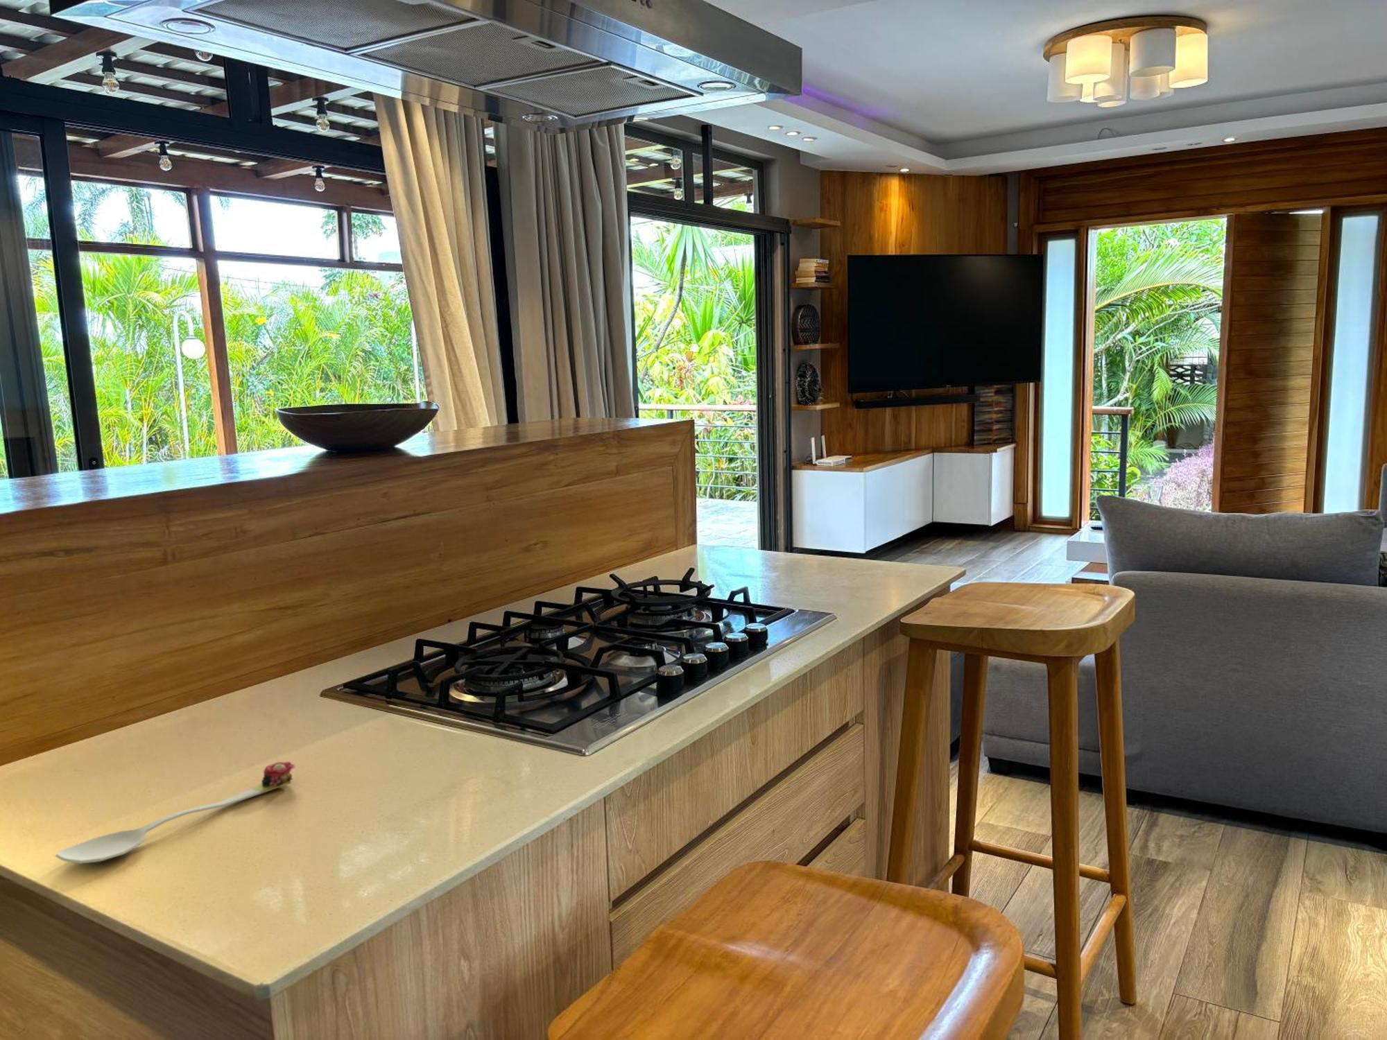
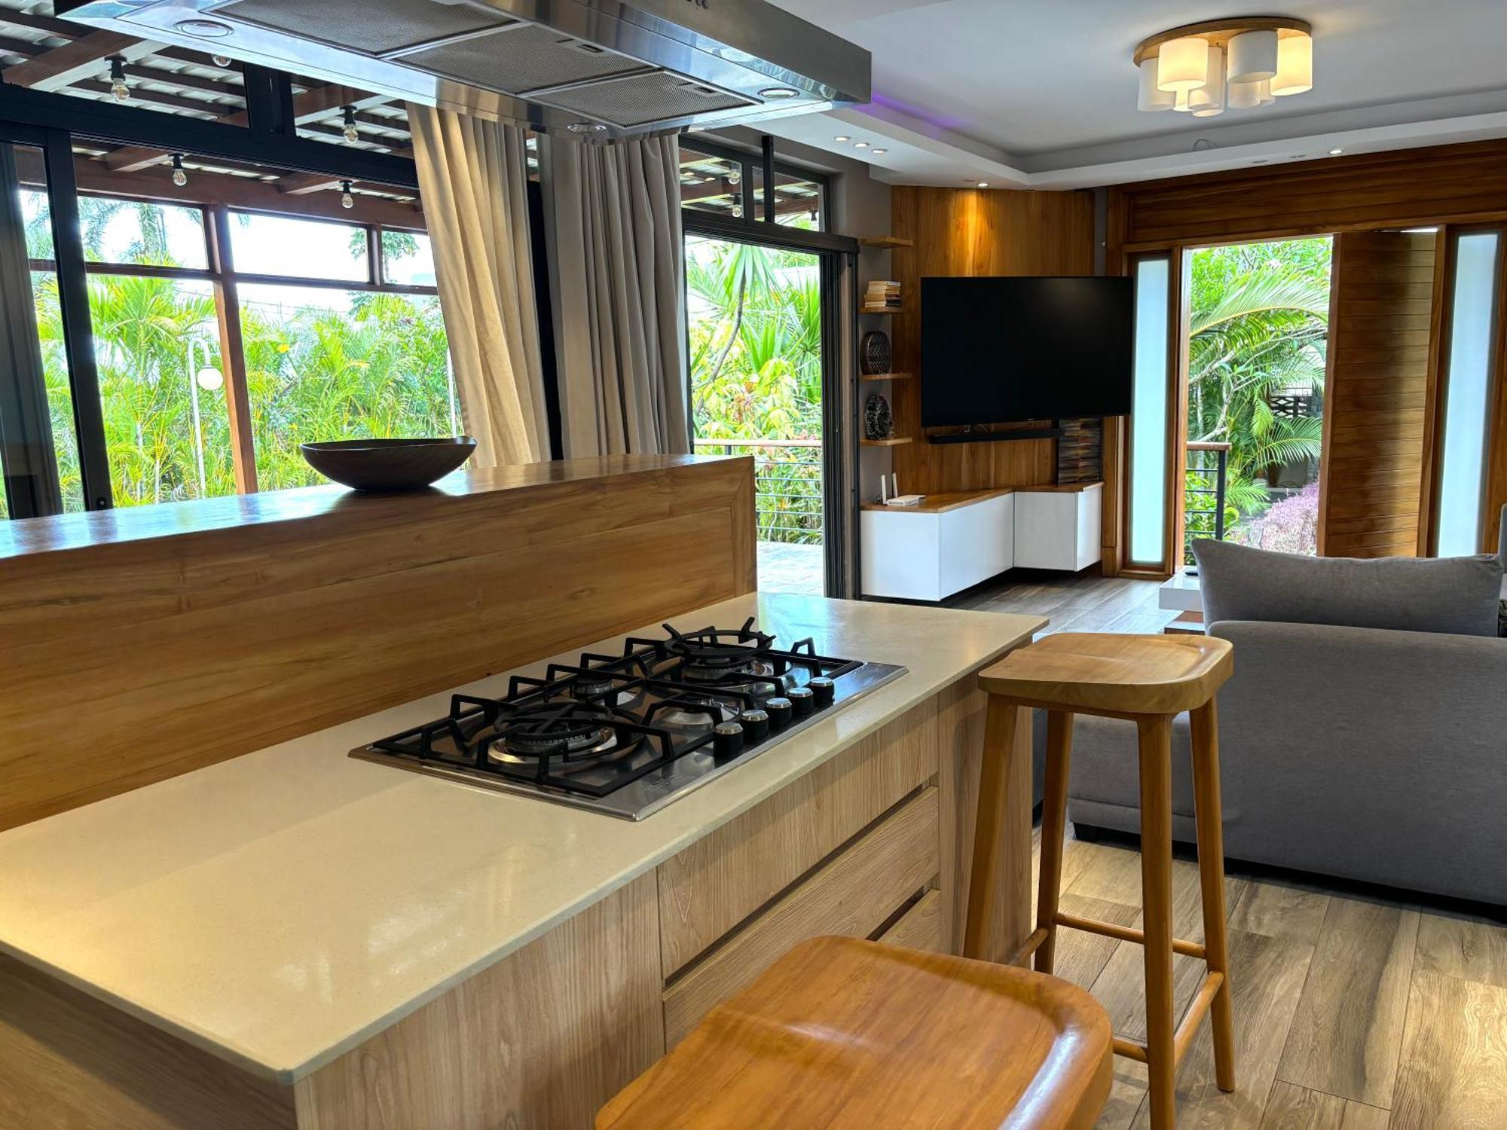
- spoon [55,760,296,864]
